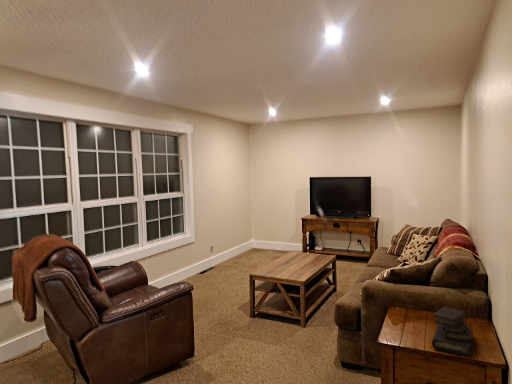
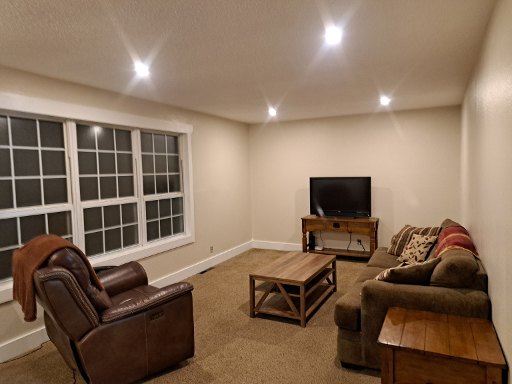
- diary [431,306,474,357]
